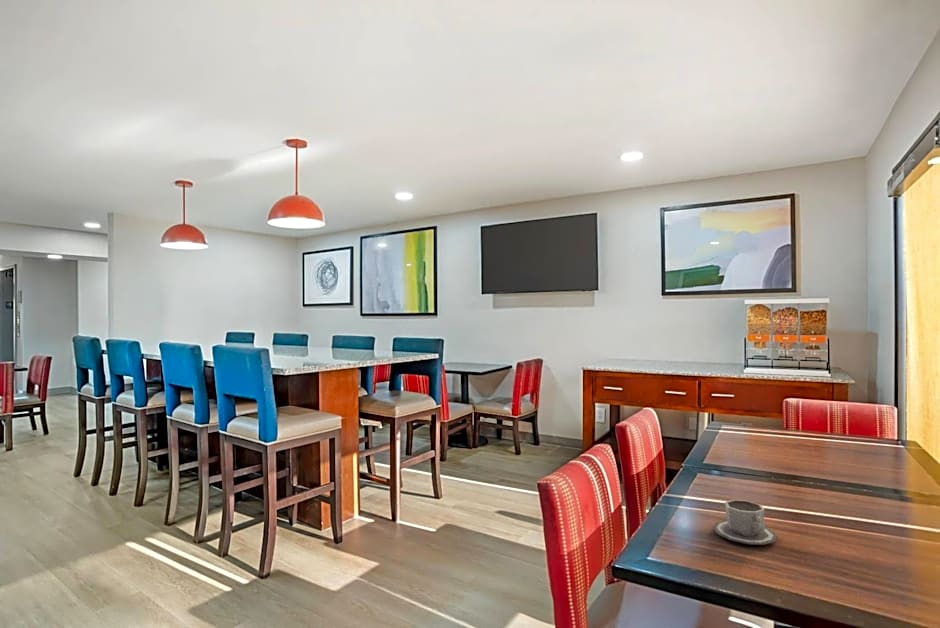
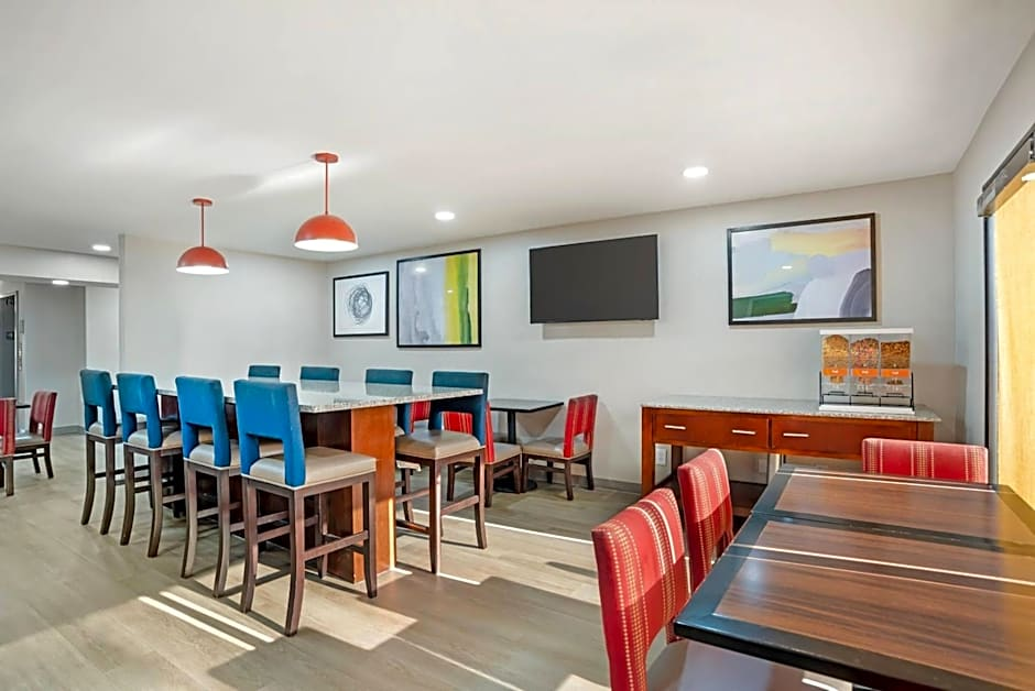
- cup [712,499,779,546]
